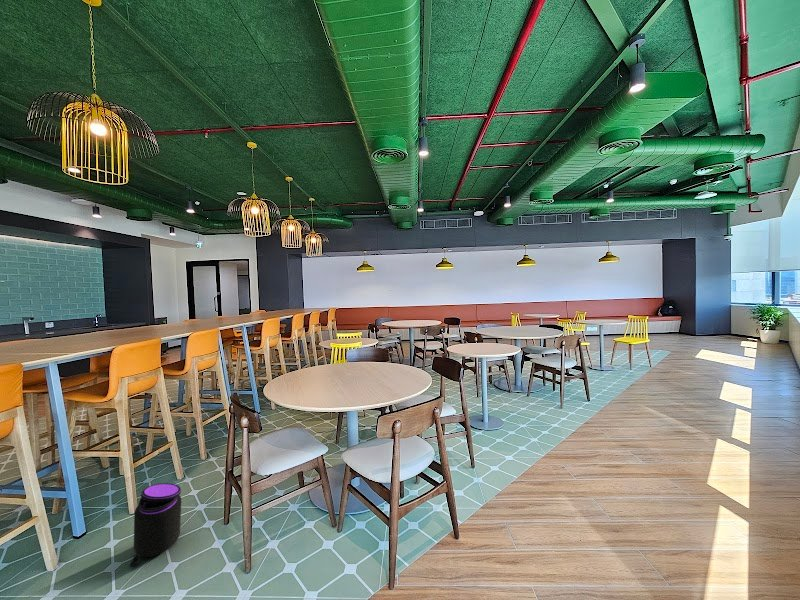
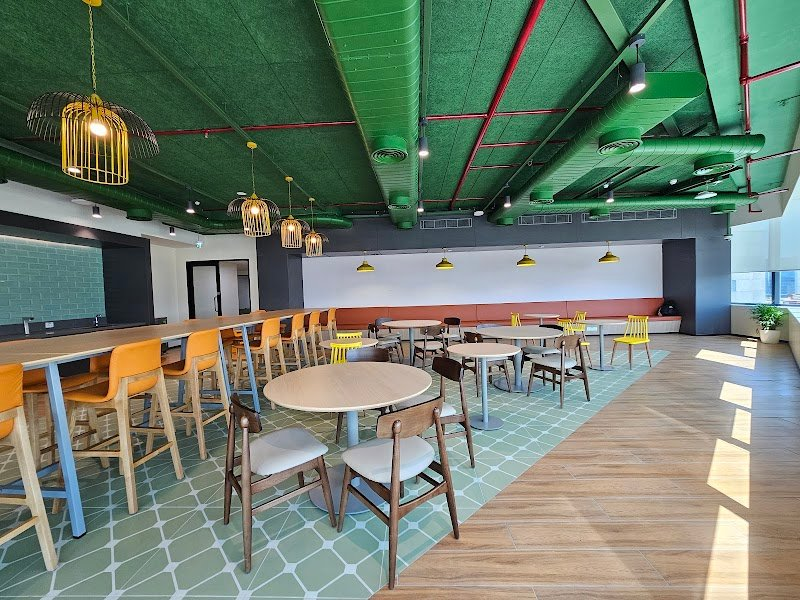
- trash can [129,482,182,568]
